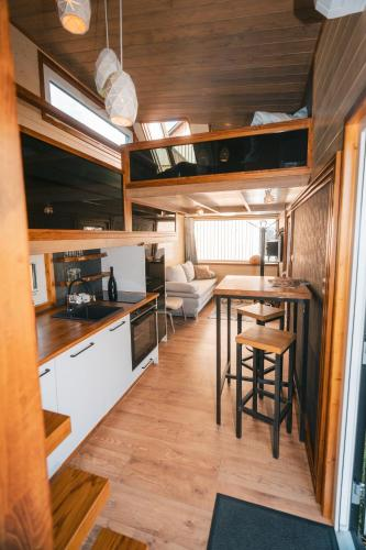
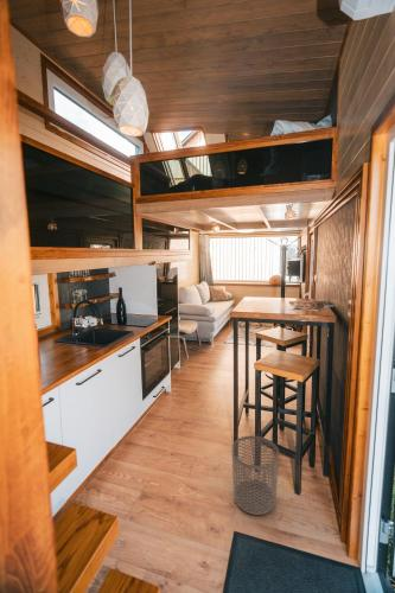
+ waste bin [231,434,280,516]
